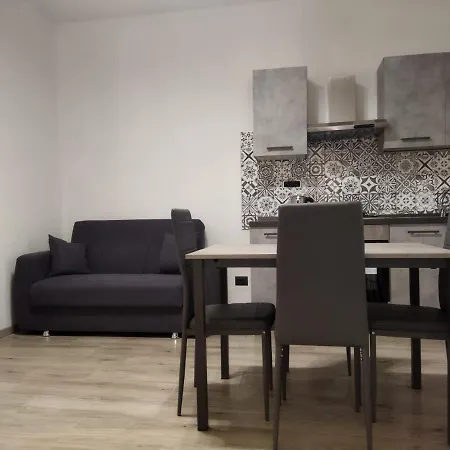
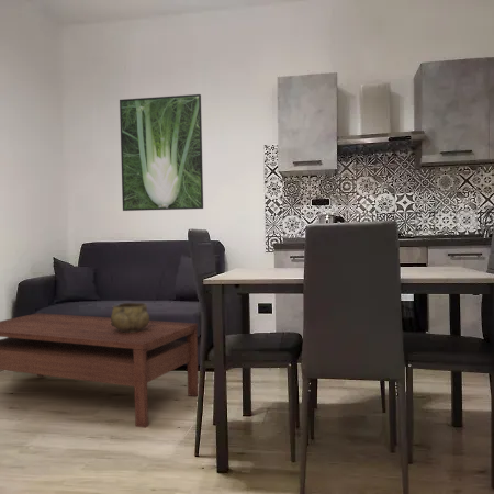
+ coffee table [0,312,200,429]
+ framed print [119,93,204,212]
+ decorative bowl [110,302,150,333]
